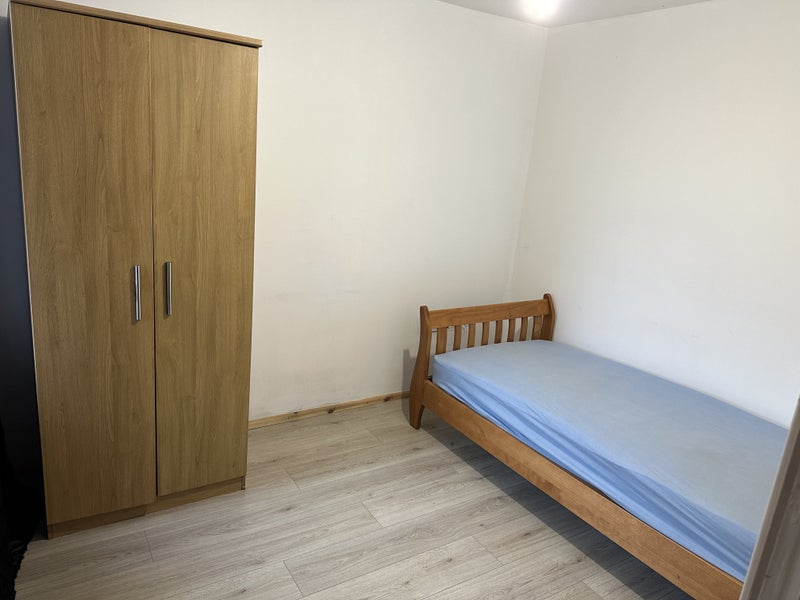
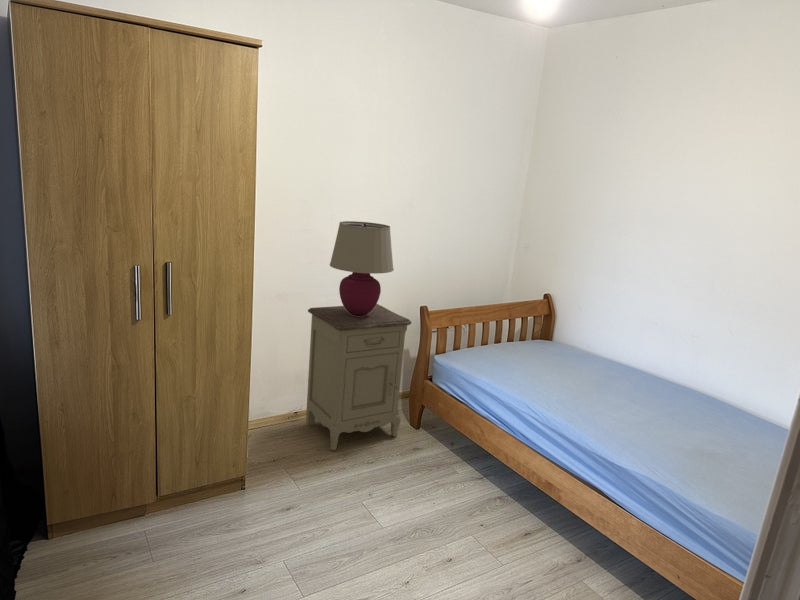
+ table lamp [329,220,395,316]
+ nightstand [305,303,413,451]
